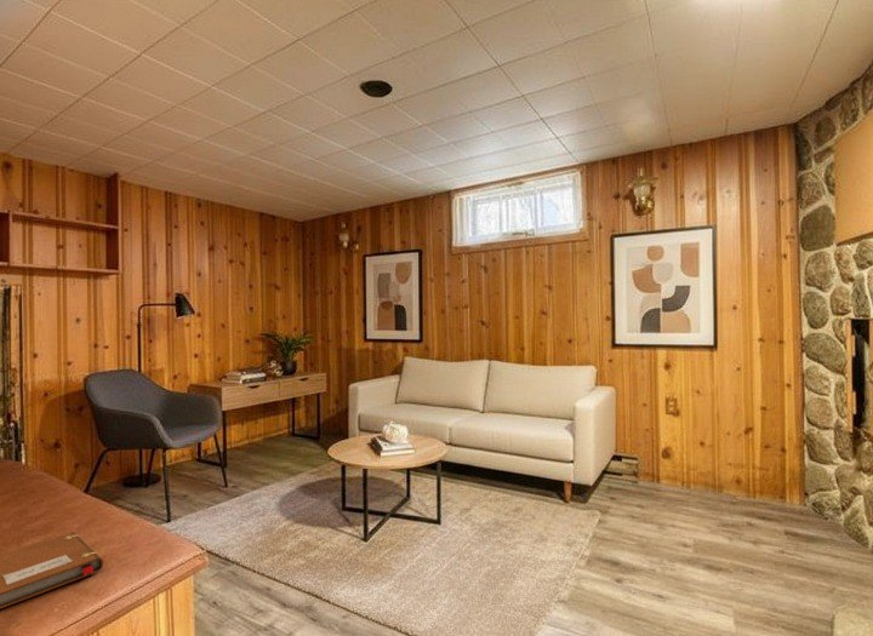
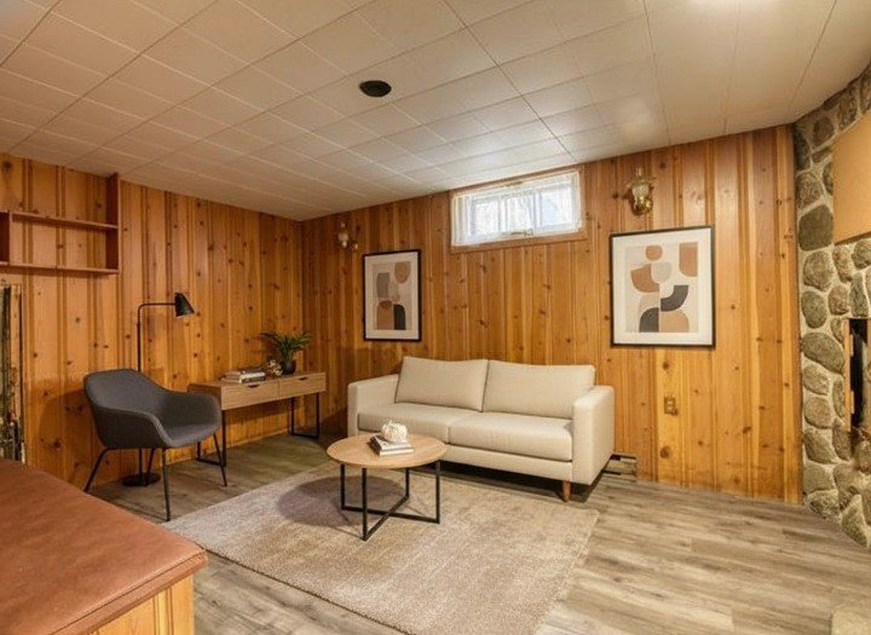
- notebook [0,531,104,609]
